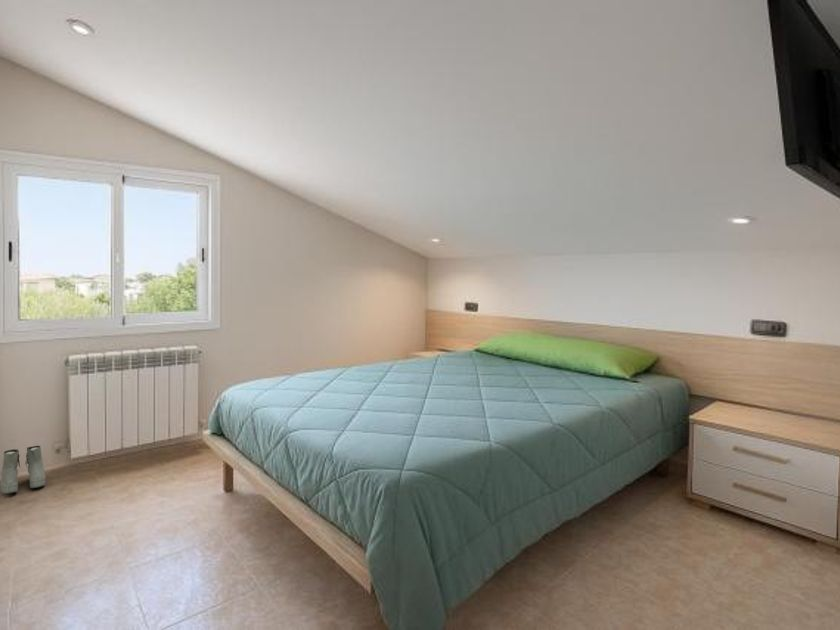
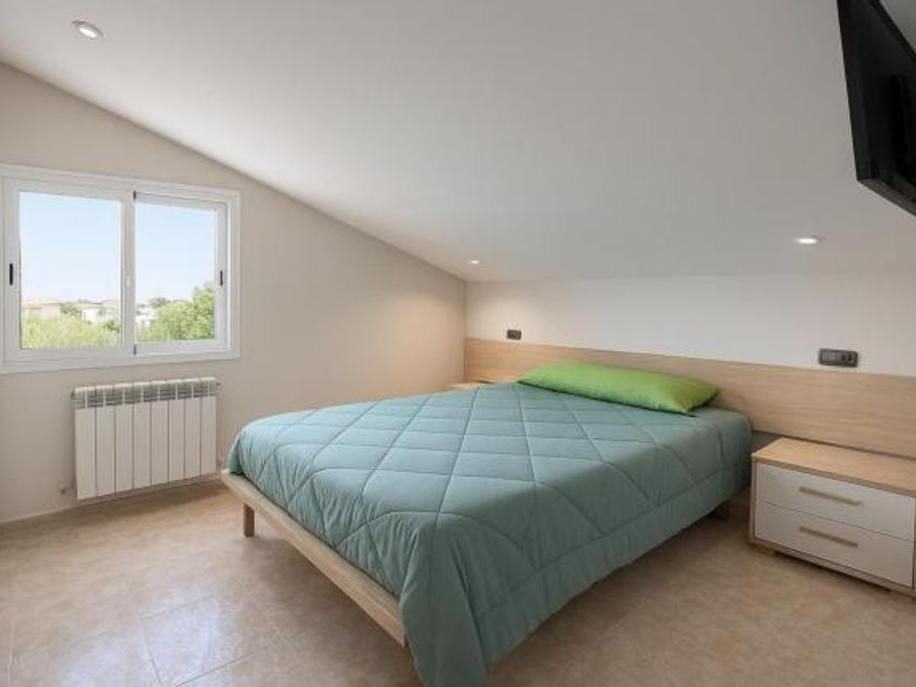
- boots [0,445,47,495]
